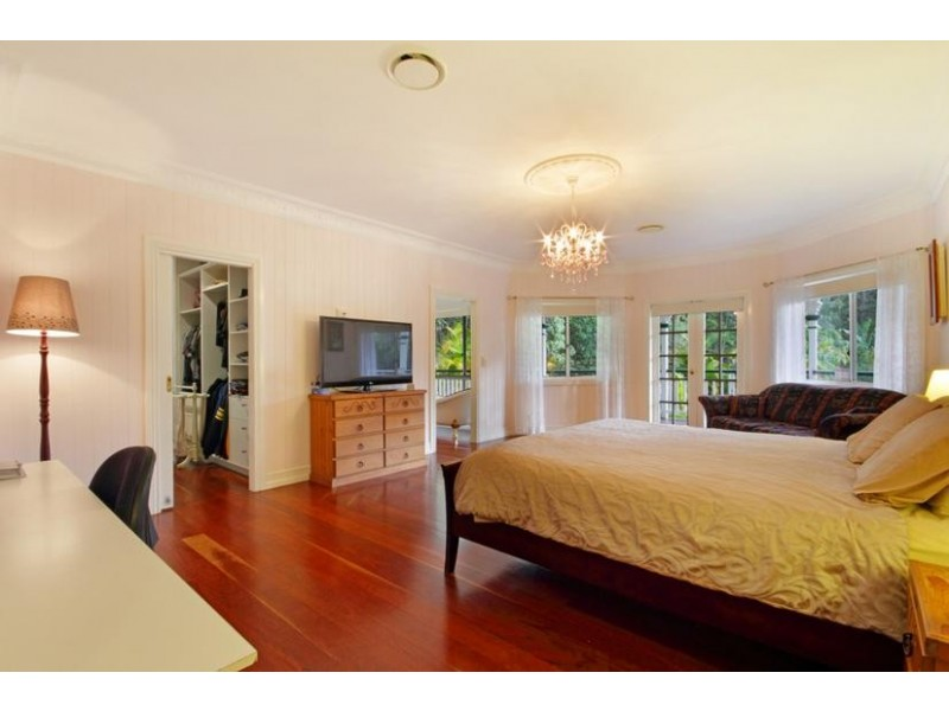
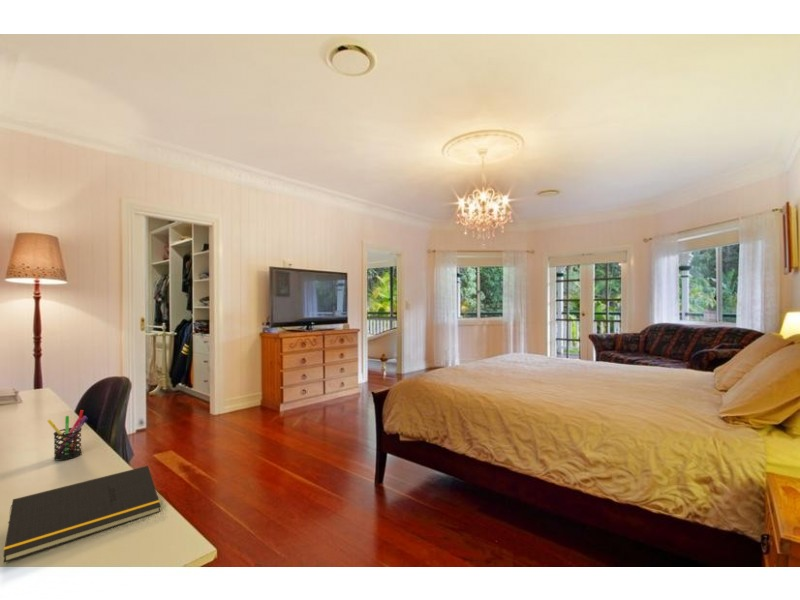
+ notepad [2,465,162,564]
+ pen holder [46,409,89,461]
